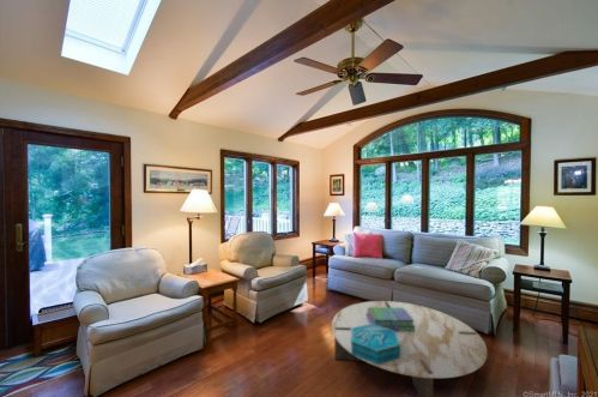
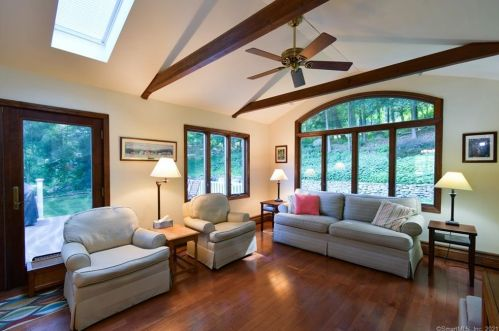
- coffee table [331,300,488,397]
- decorative box [351,324,400,365]
- stack of books [367,307,416,331]
